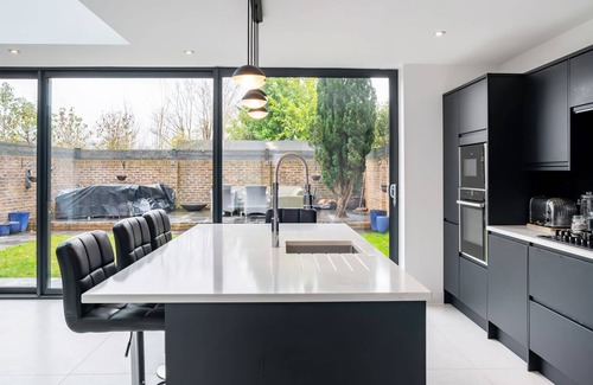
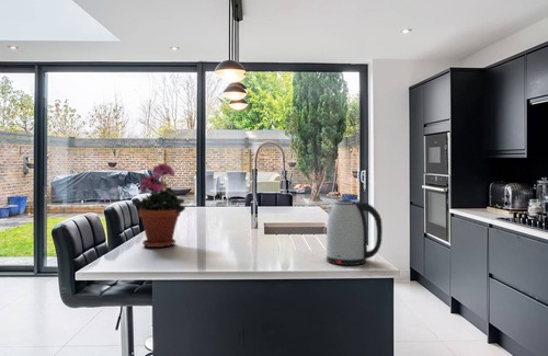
+ potted plant [130,162,186,249]
+ kettle [326,198,384,266]
